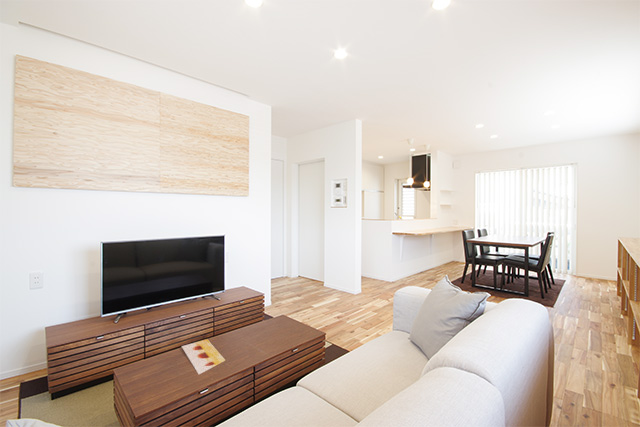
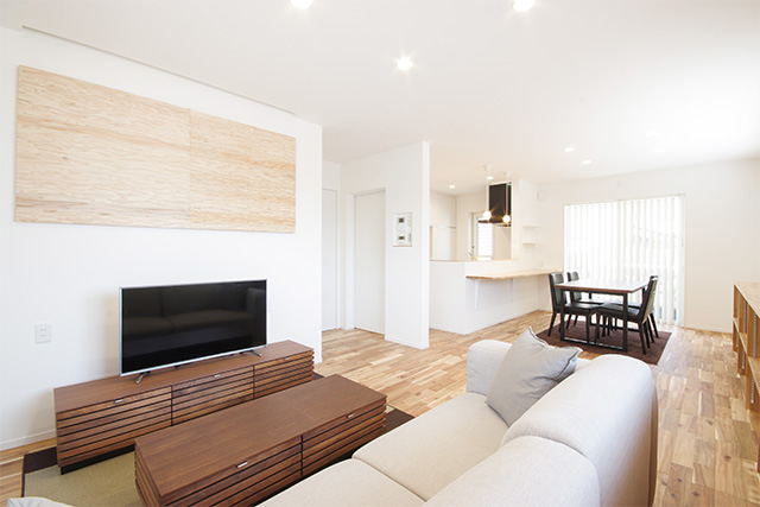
- painting [181,338,226,375]
